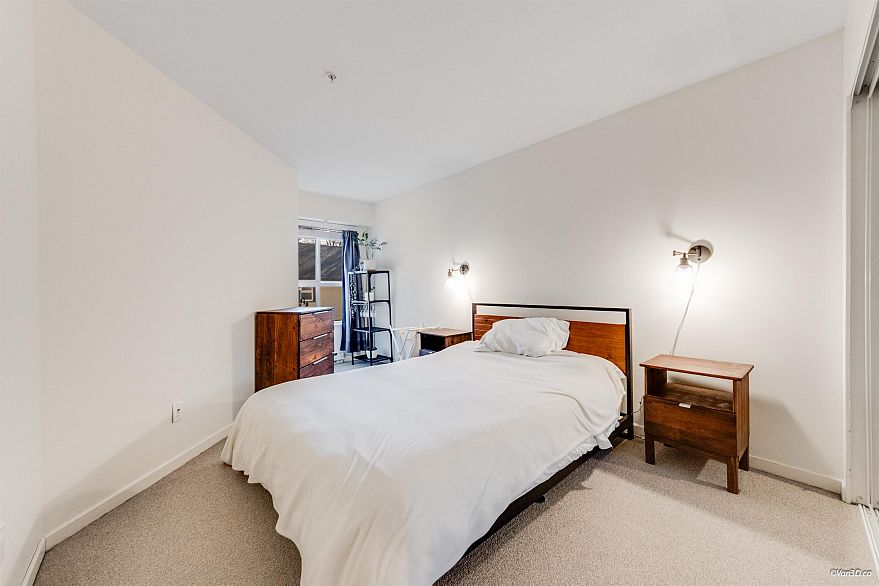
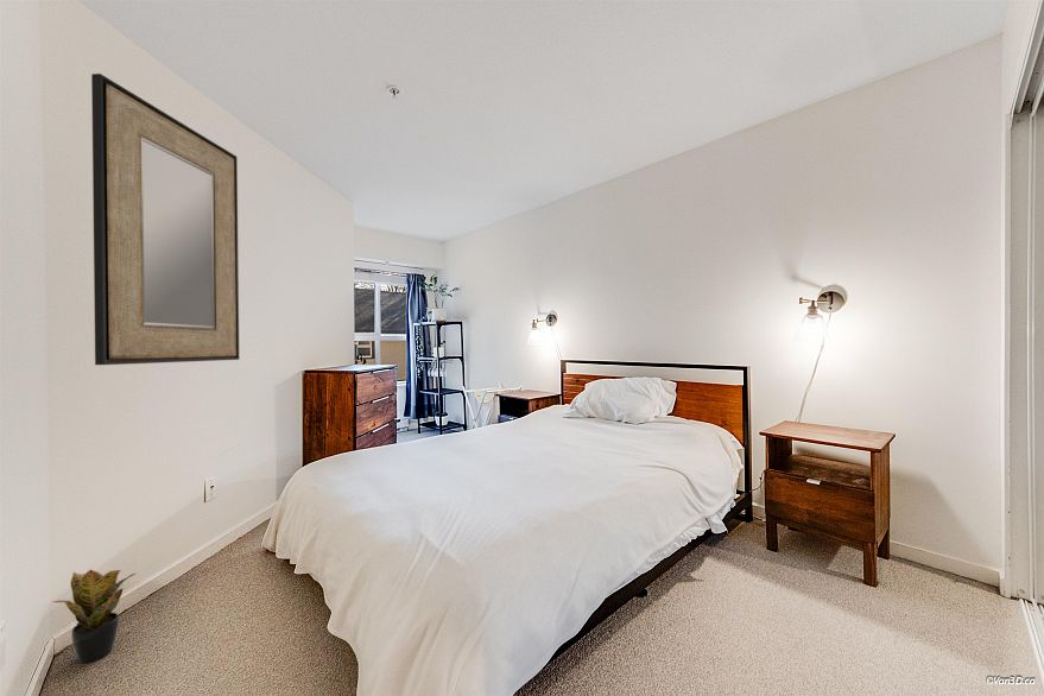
+ home mirror [90,72,240,366]
+ potted plant [52,569,137,664]
